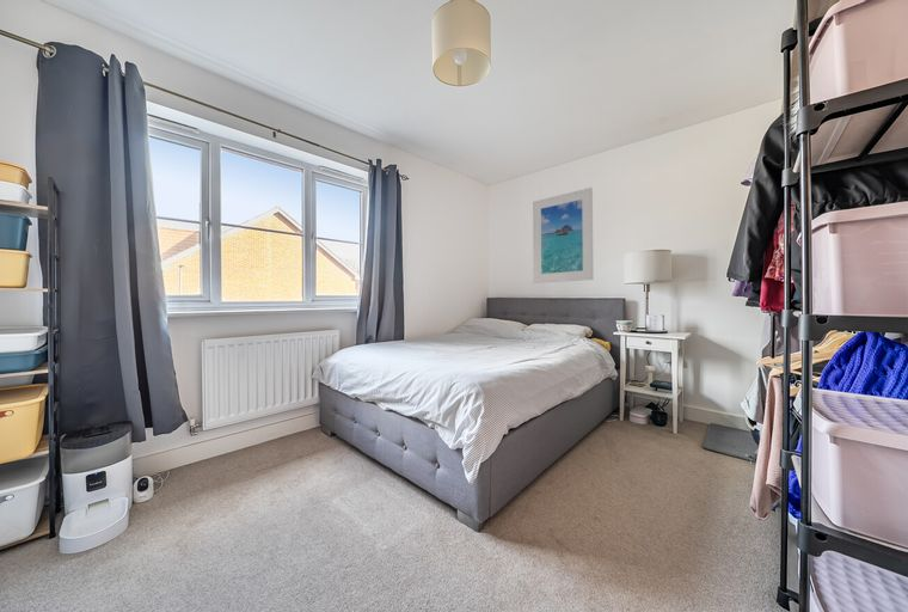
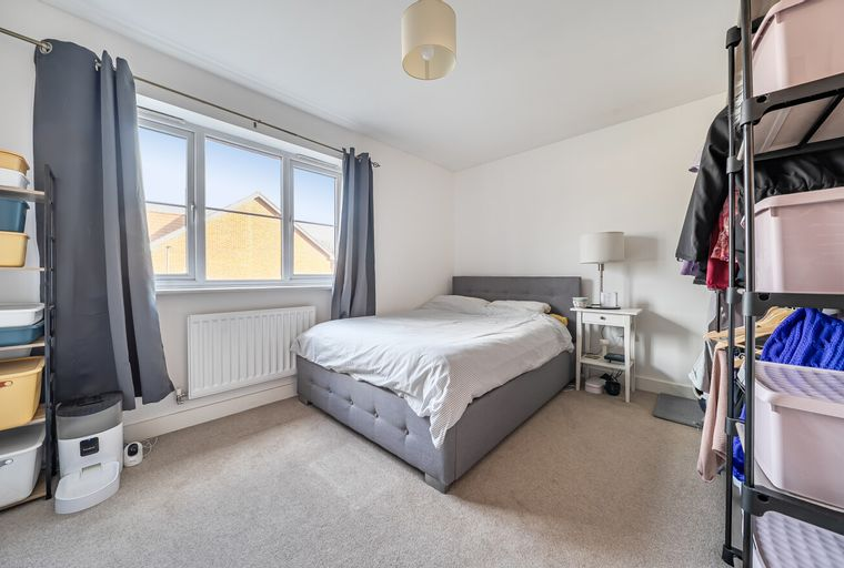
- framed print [532,186,595,284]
